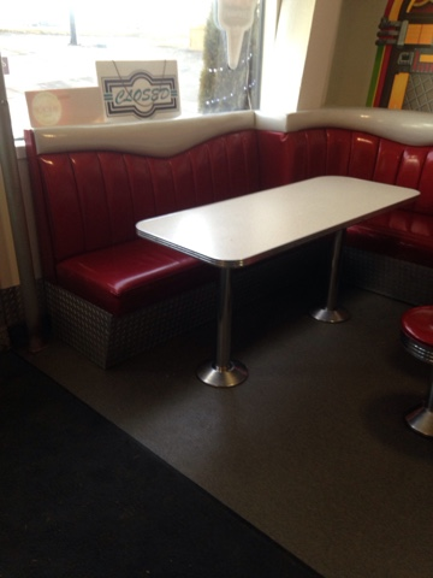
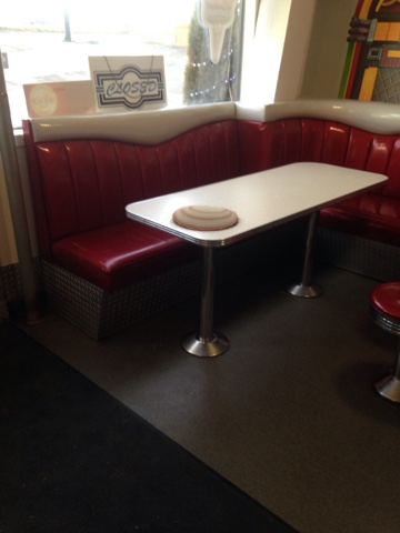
+ plate [171,204,239,232]
